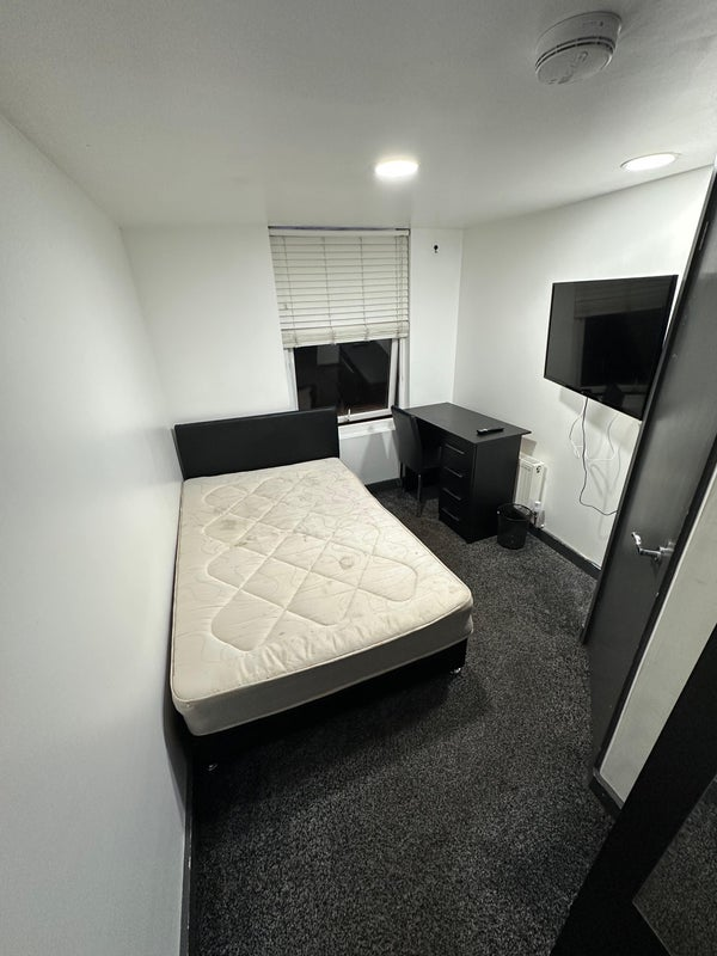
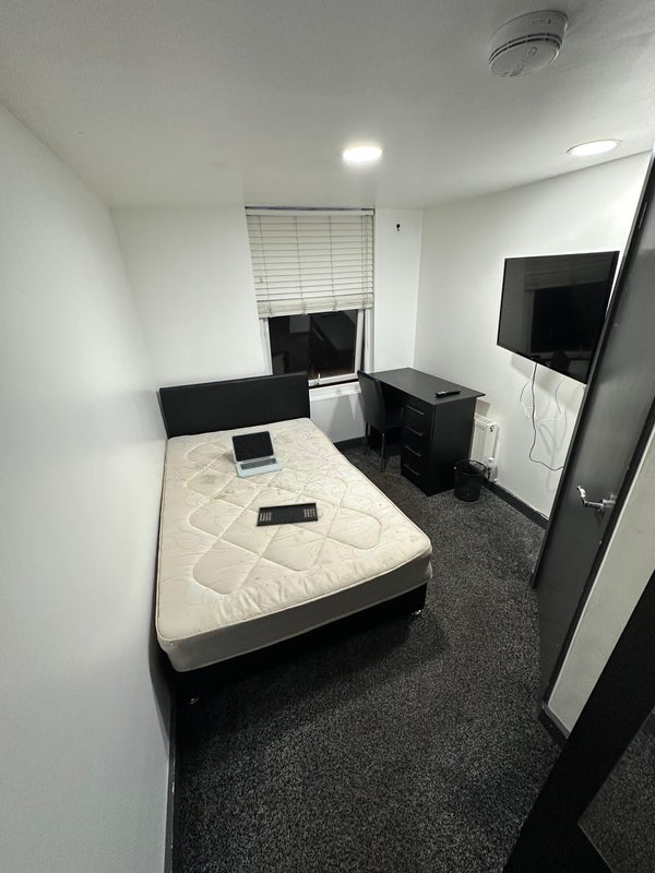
+ tray [255,501,319,527]
+ laptop [229,429,284,479]
